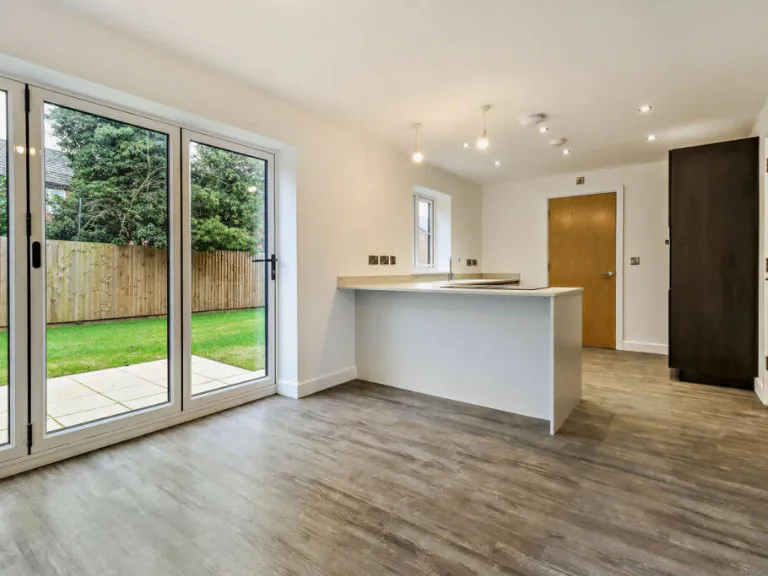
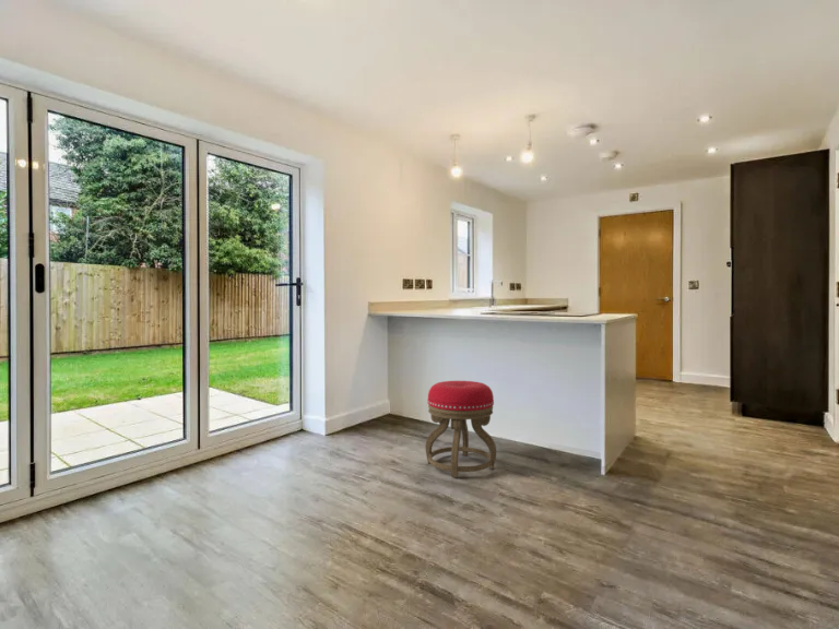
+ stool [425,380,497,478]
